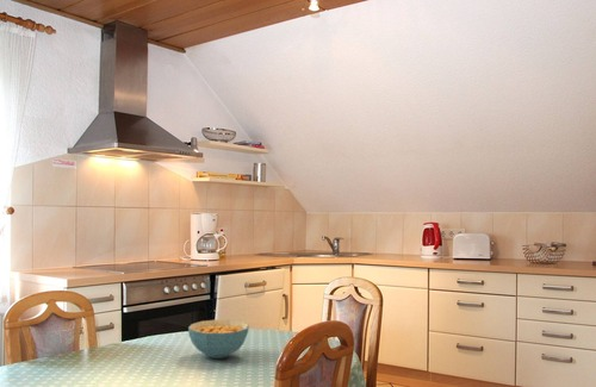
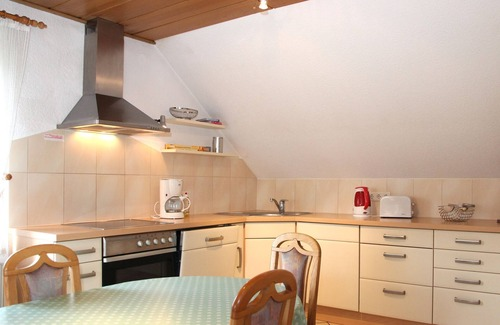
- cereal bowl [187,319,250,360]
